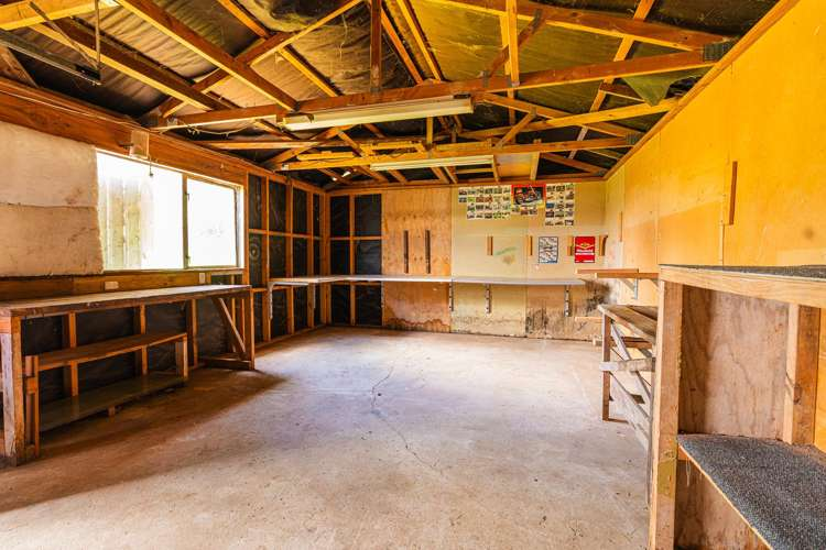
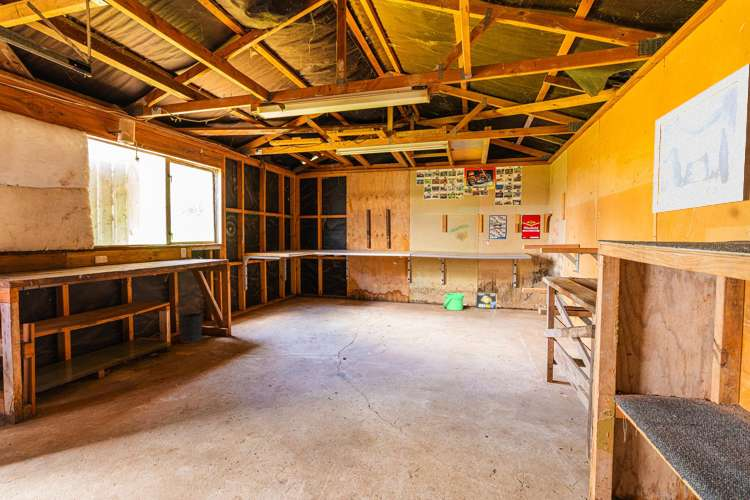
+ wall art [651,63,750,214]
+ wastebasket [177,312,204,344]
+ box [475,291,498,310]
+ bucket [442,292,465,311]
